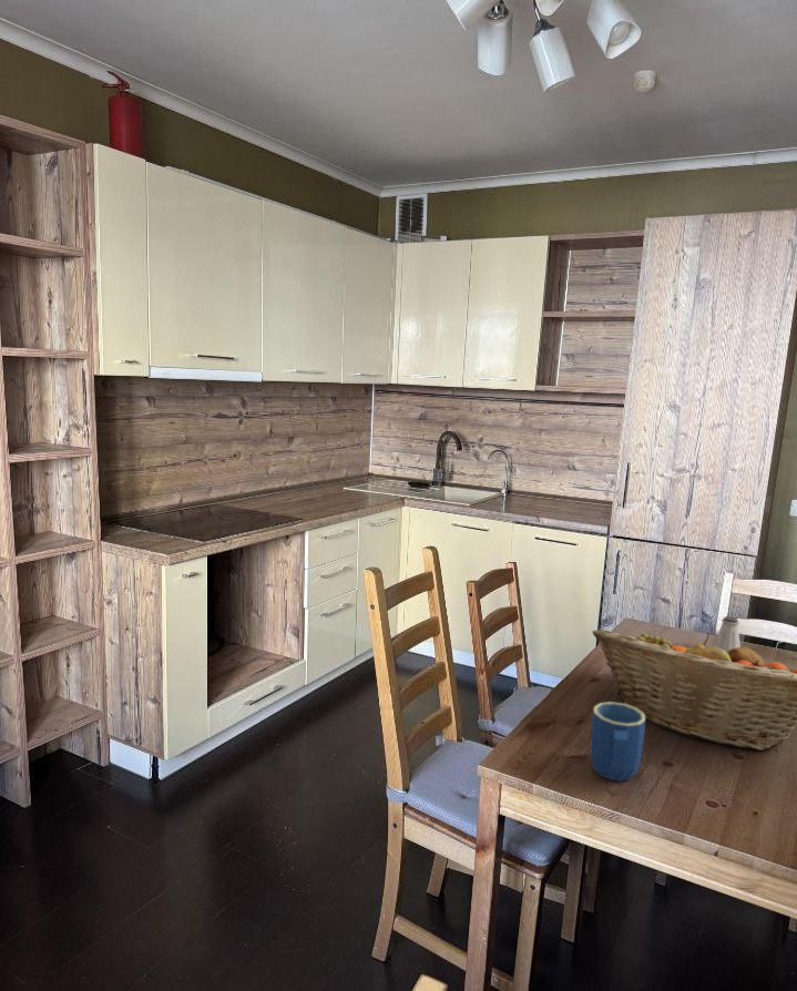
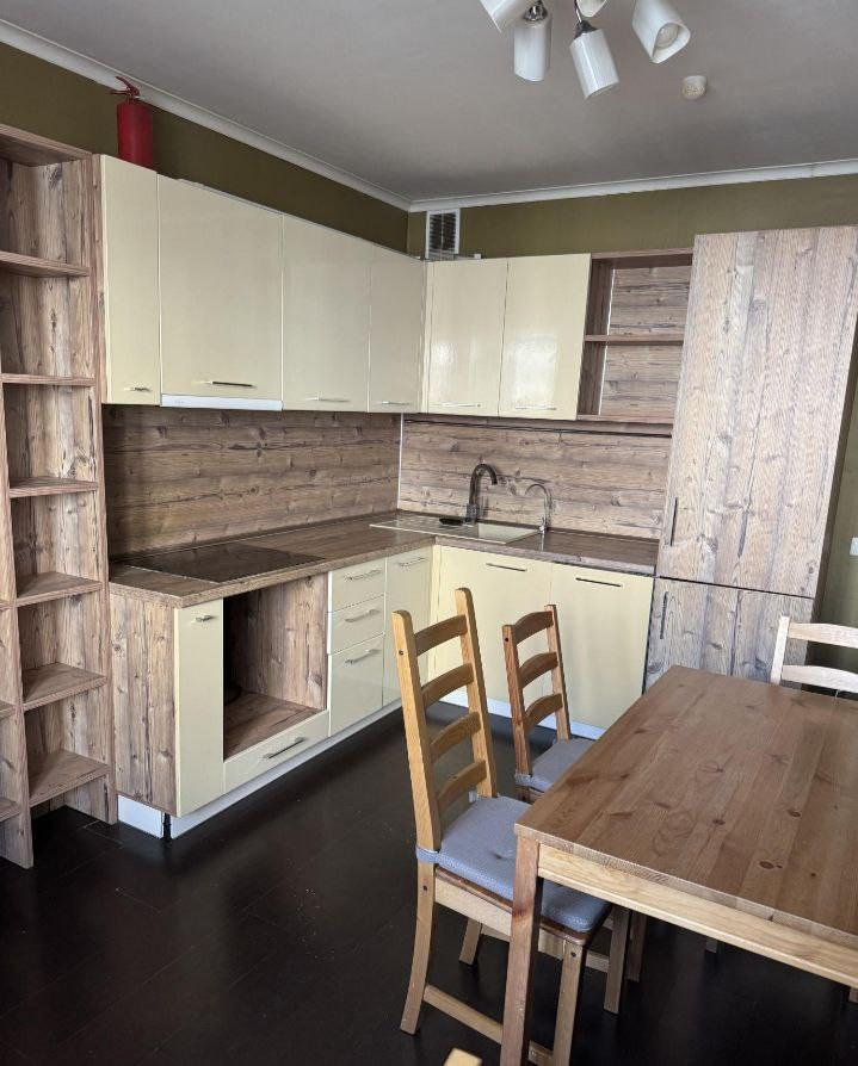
- mug [589,701,646,783]
- fruit basket [592,627,797,752]
- saltshaker [713,615,742,653]
